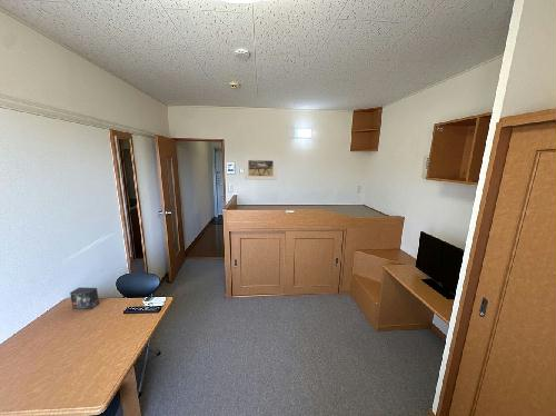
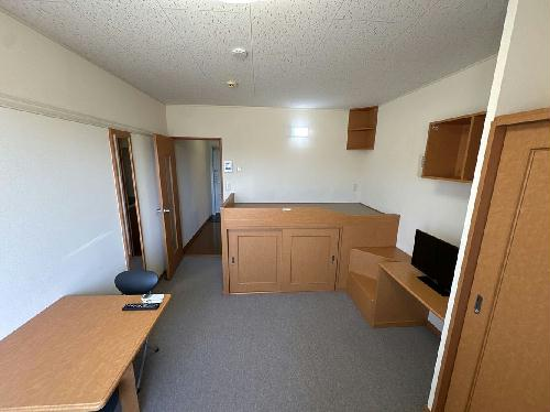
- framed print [244,155,278,181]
- small box [69,286,100,310]
